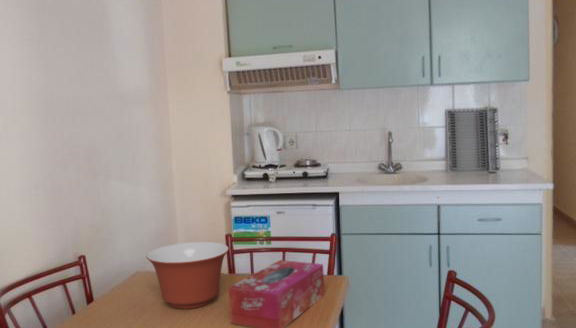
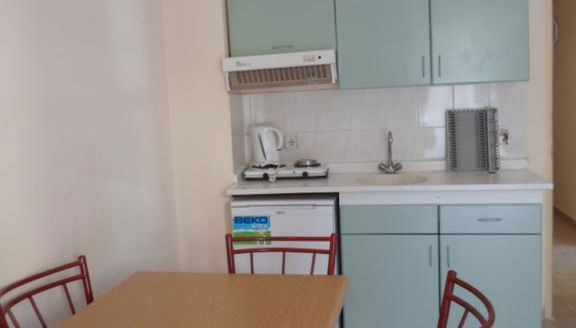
- mixing bowl [145,241,230,310]
- tissue box [228,259,325,328]
